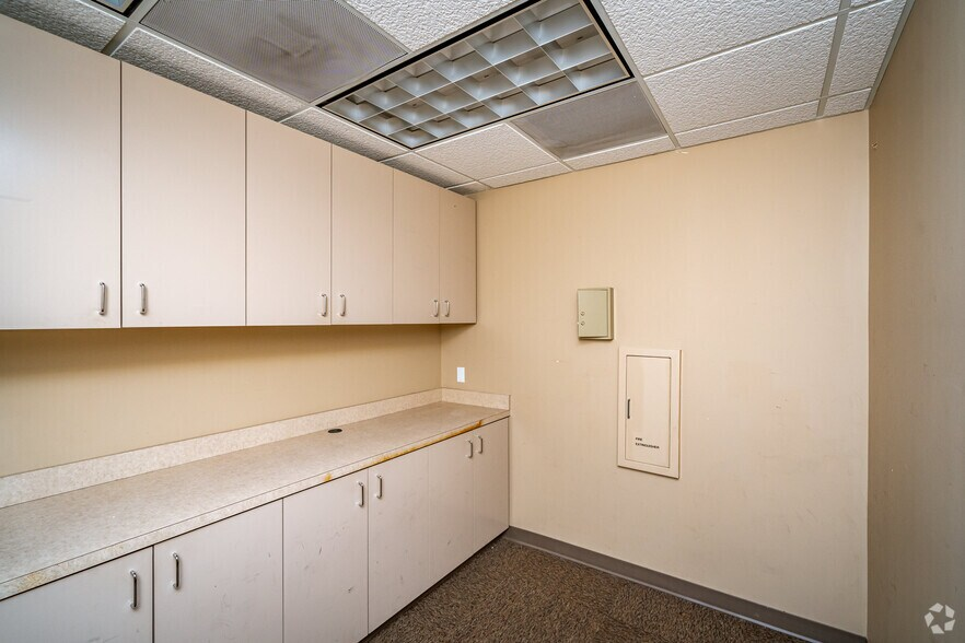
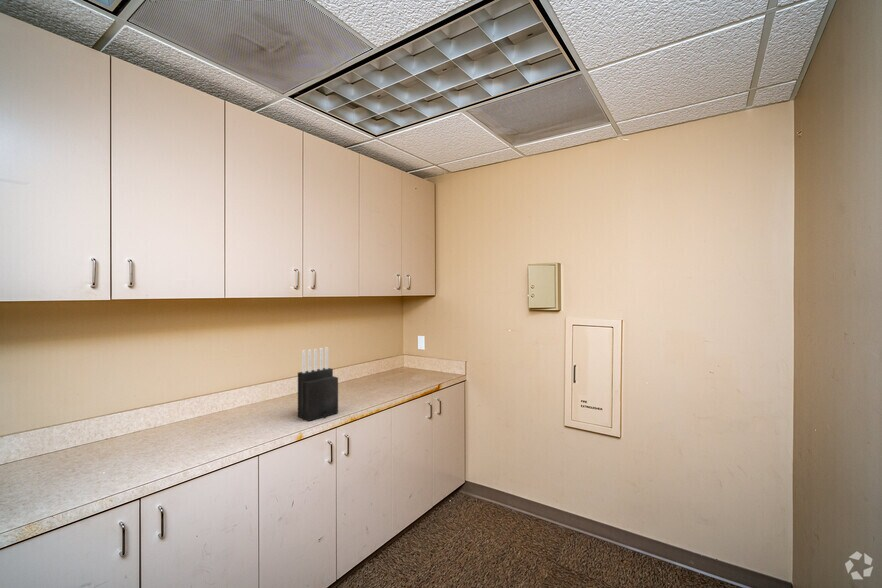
+ knife block [297,346,339,422]
